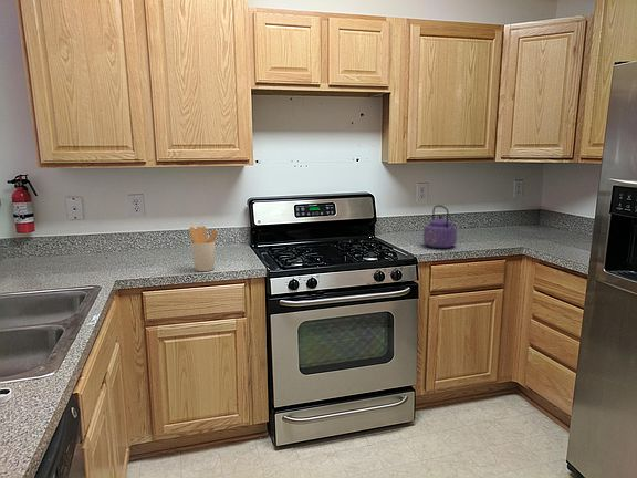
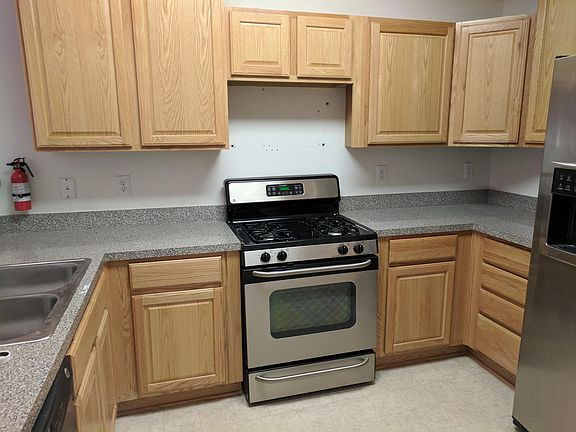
- kettle [422,205,458,249]
- utensil holder [188,226,219,272]
